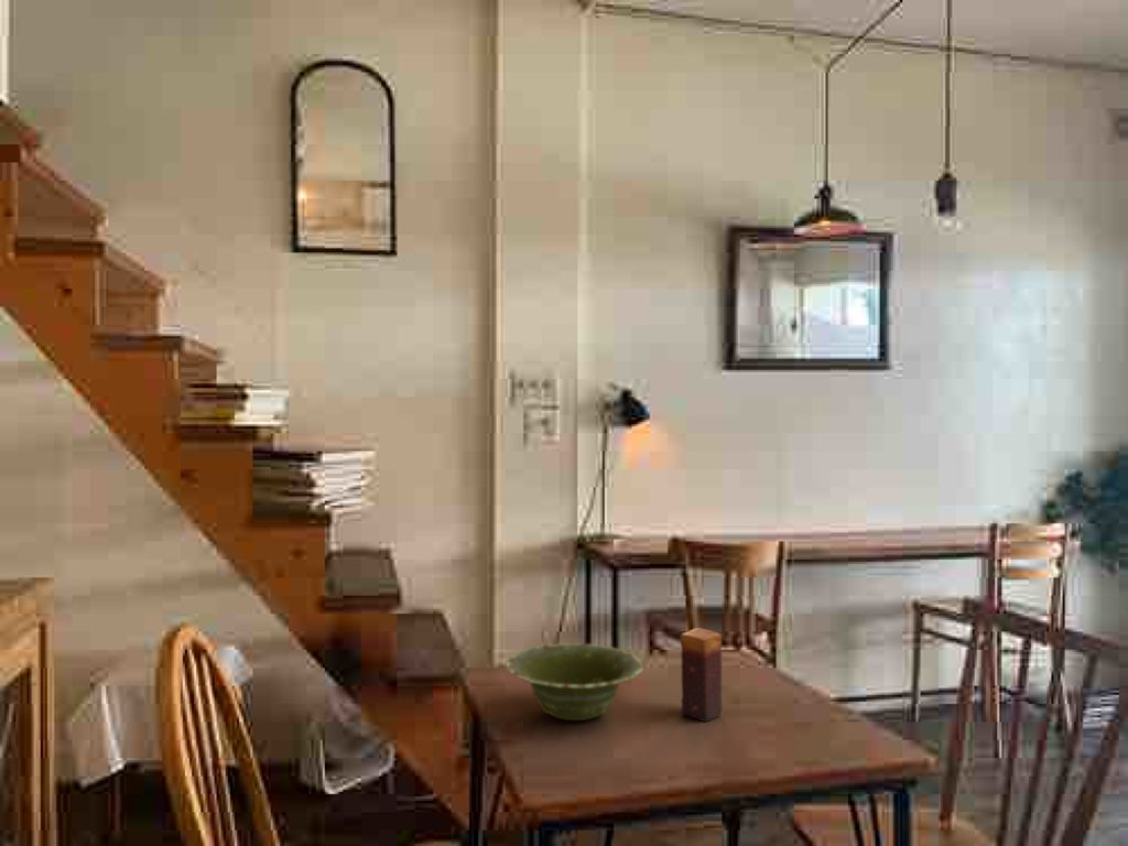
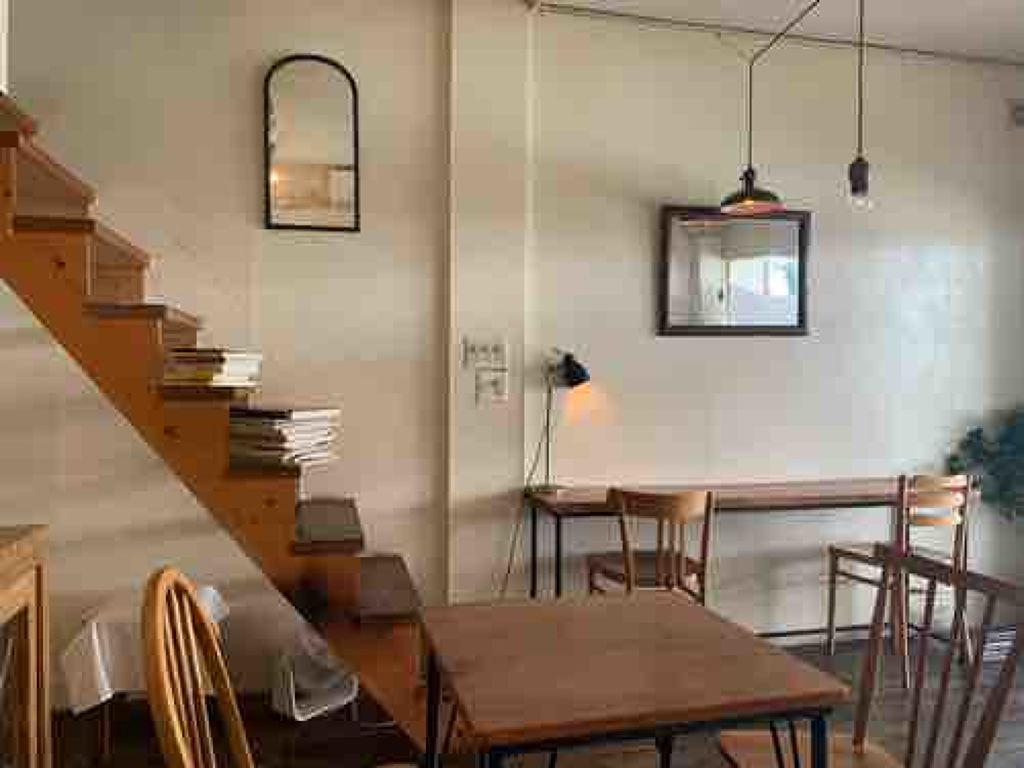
- dish [505,642,644,722]
- candle [680,627,724,723]
